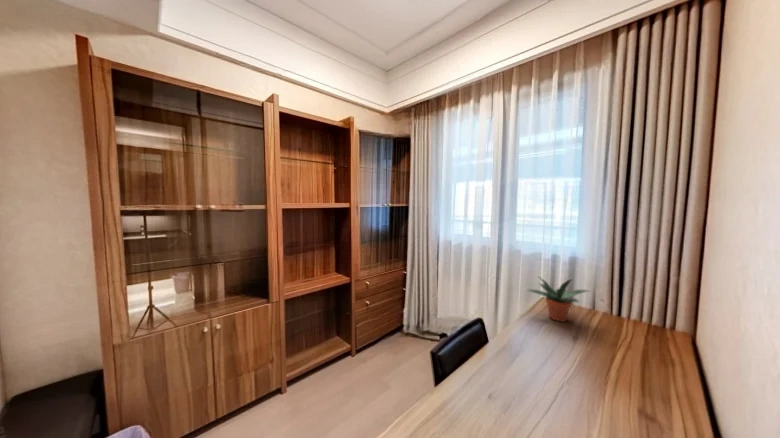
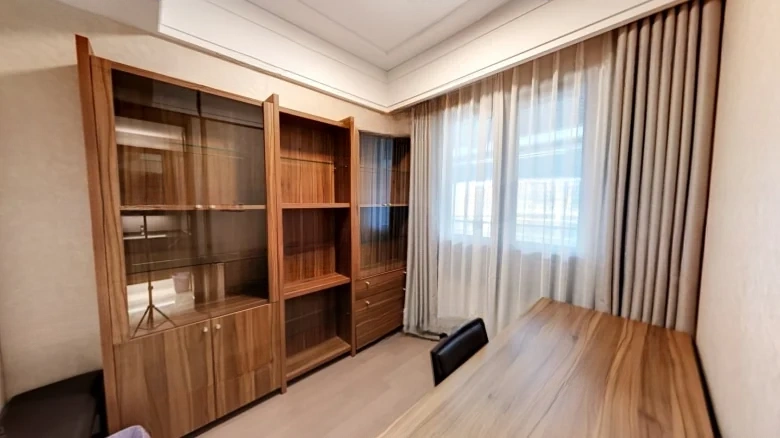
- potted plant [525,276,589,323]
